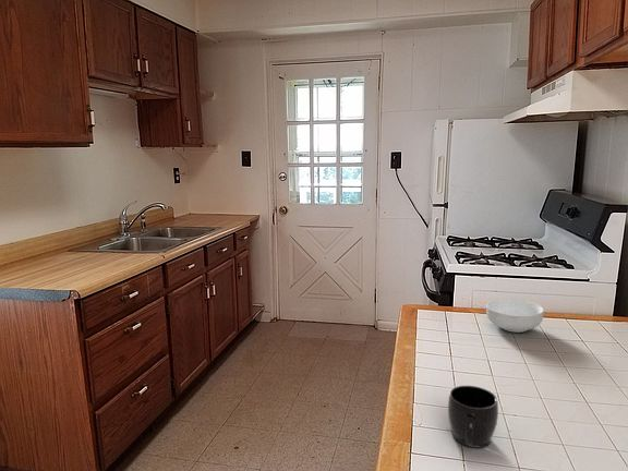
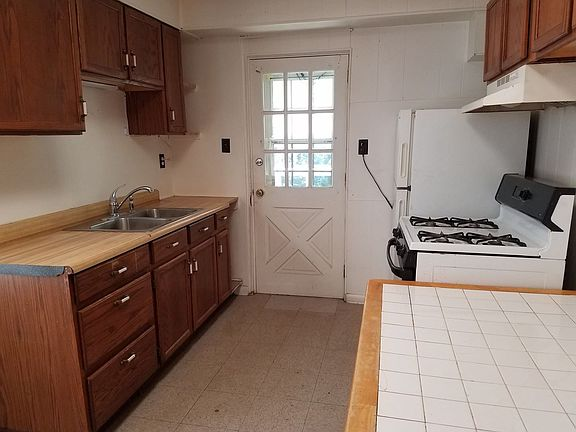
- mug [447,385,499,449]
- cereal bowl [485,298,545,334]
